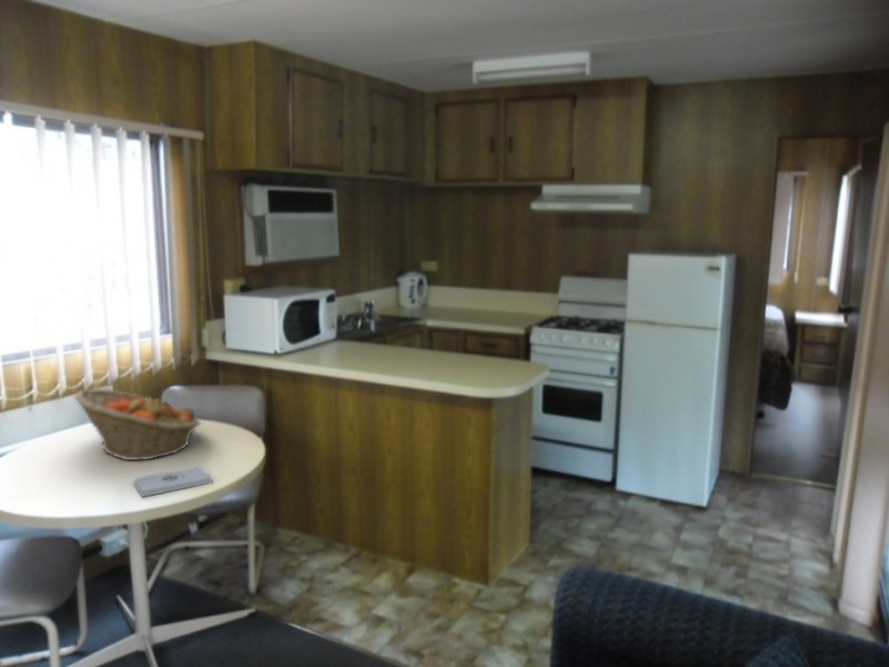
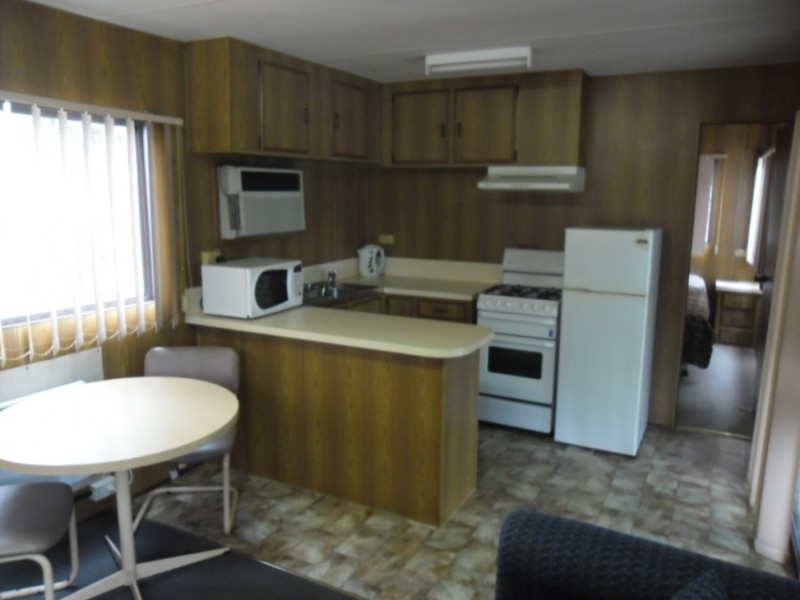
- fruit basket [73,388,202,461]
- notepad [132,466,213,498]
